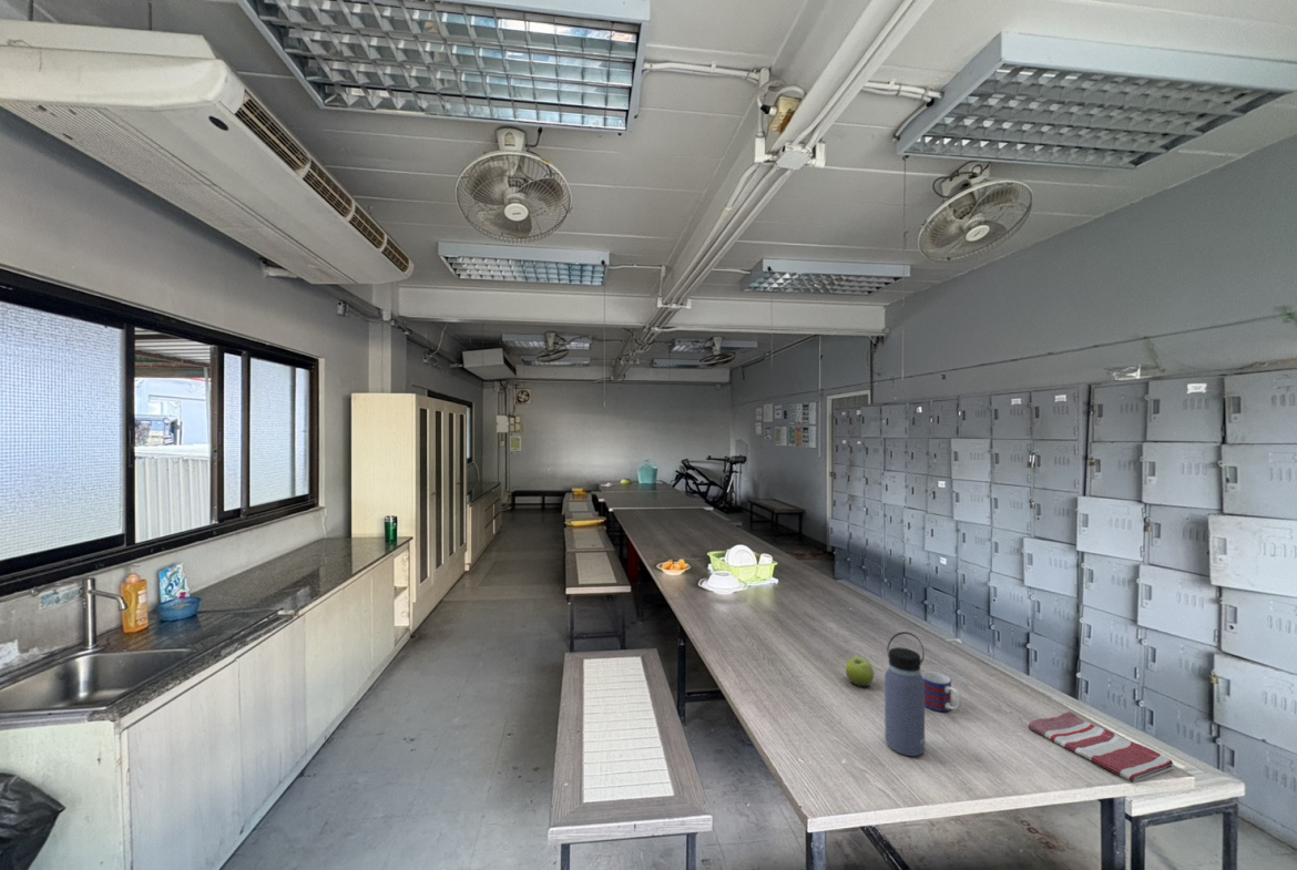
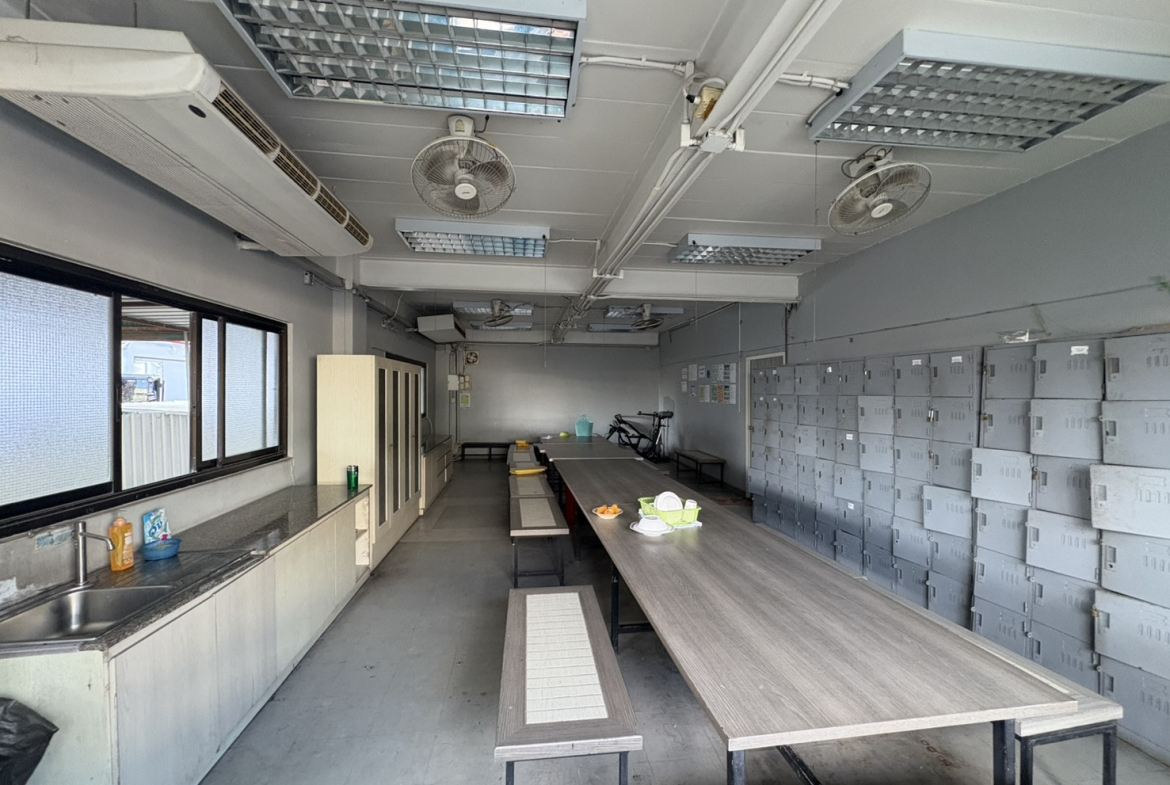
- mug [920,671,962,713]
- water bottle [884,631,926,757]
- fruit [845,656,875,687]
- dish towel [1028,710,1175,784]
